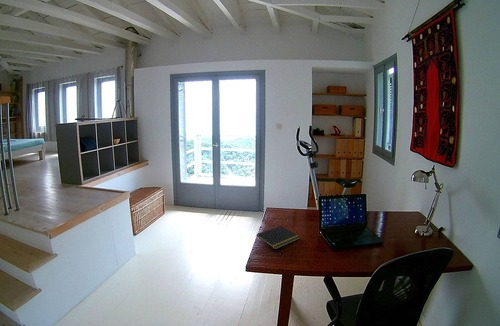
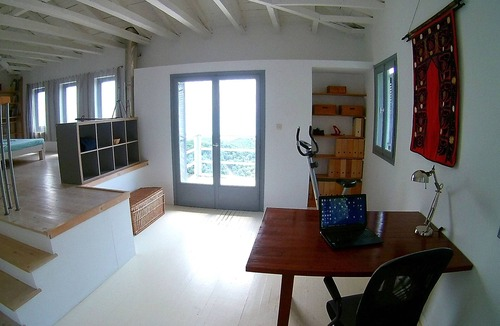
- notepad [255,225,301,250]
